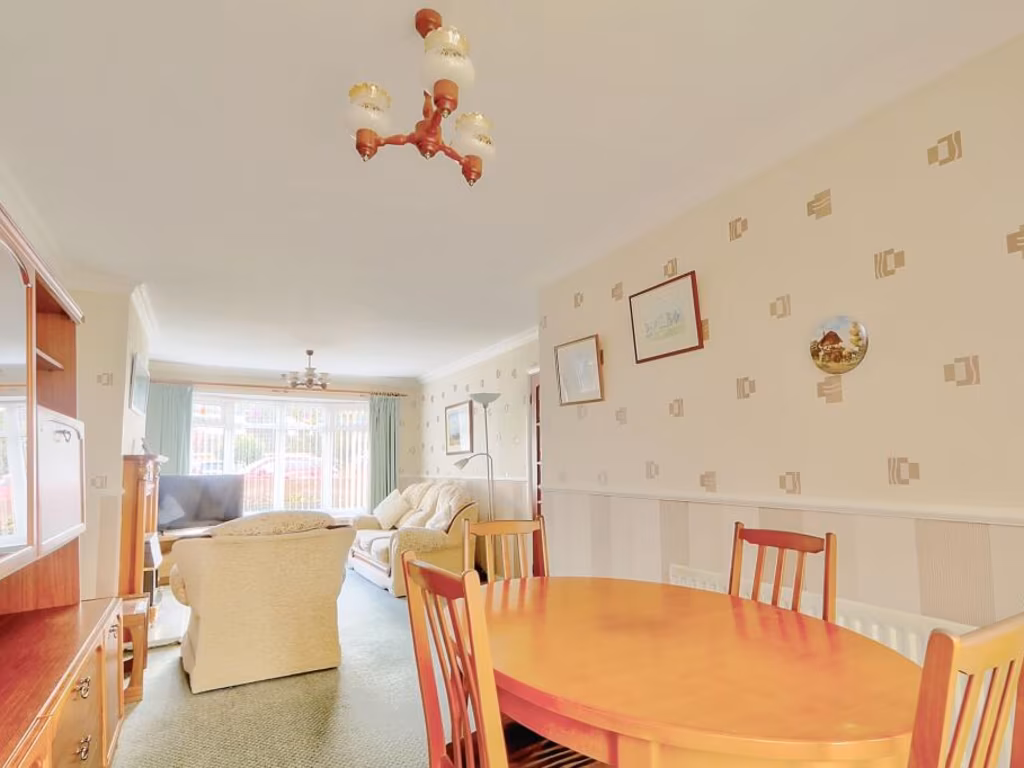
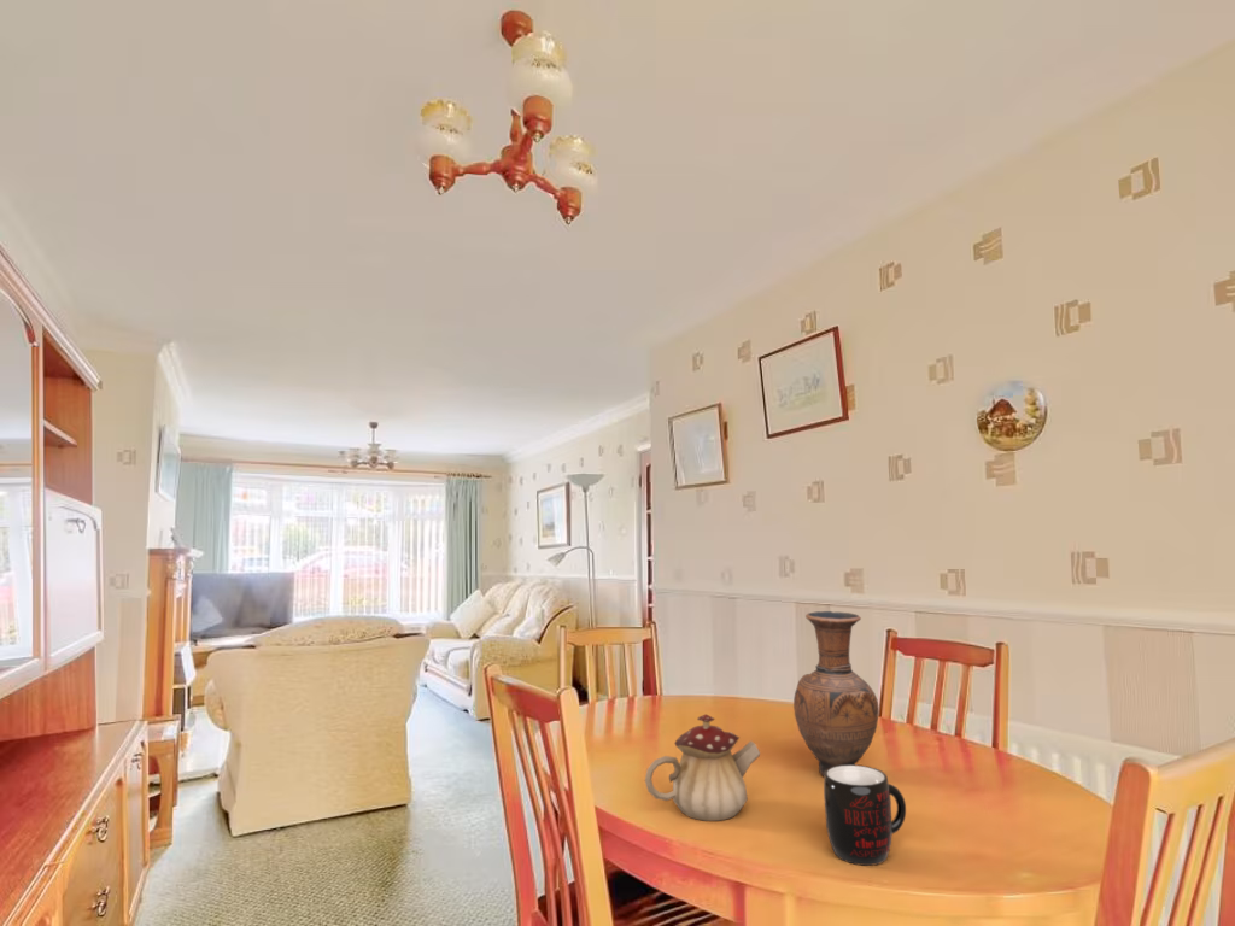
+ teapot [644,713,761,822]
+ vase [792,610,880,778]
+ mug [823,763,907,867]
